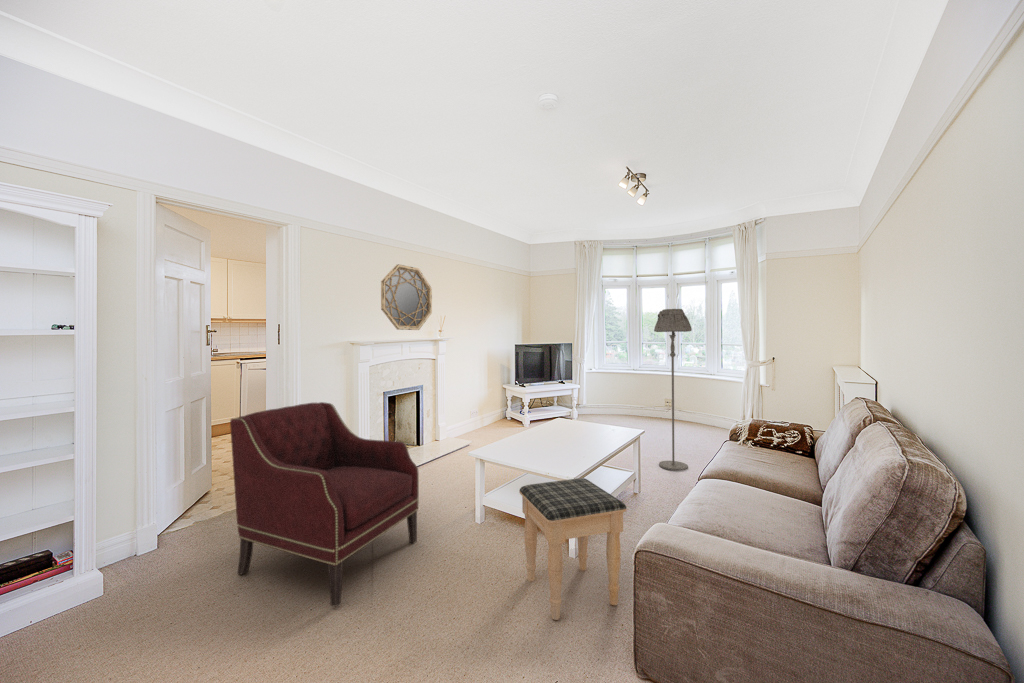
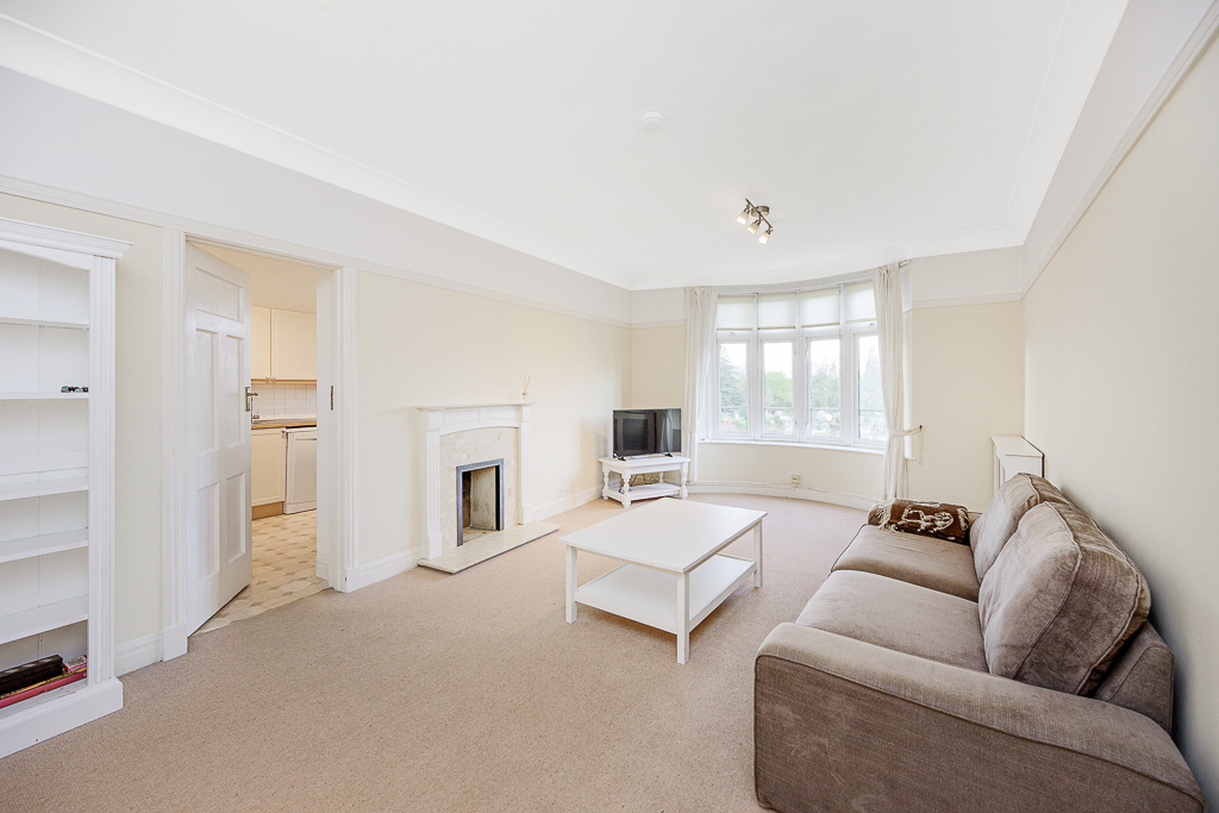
- floor lamp [653,308,693,472]
- footstool [519,477,627,621]
- armchair [229,401,420,608]
- home mirror [380,263,433,331]
